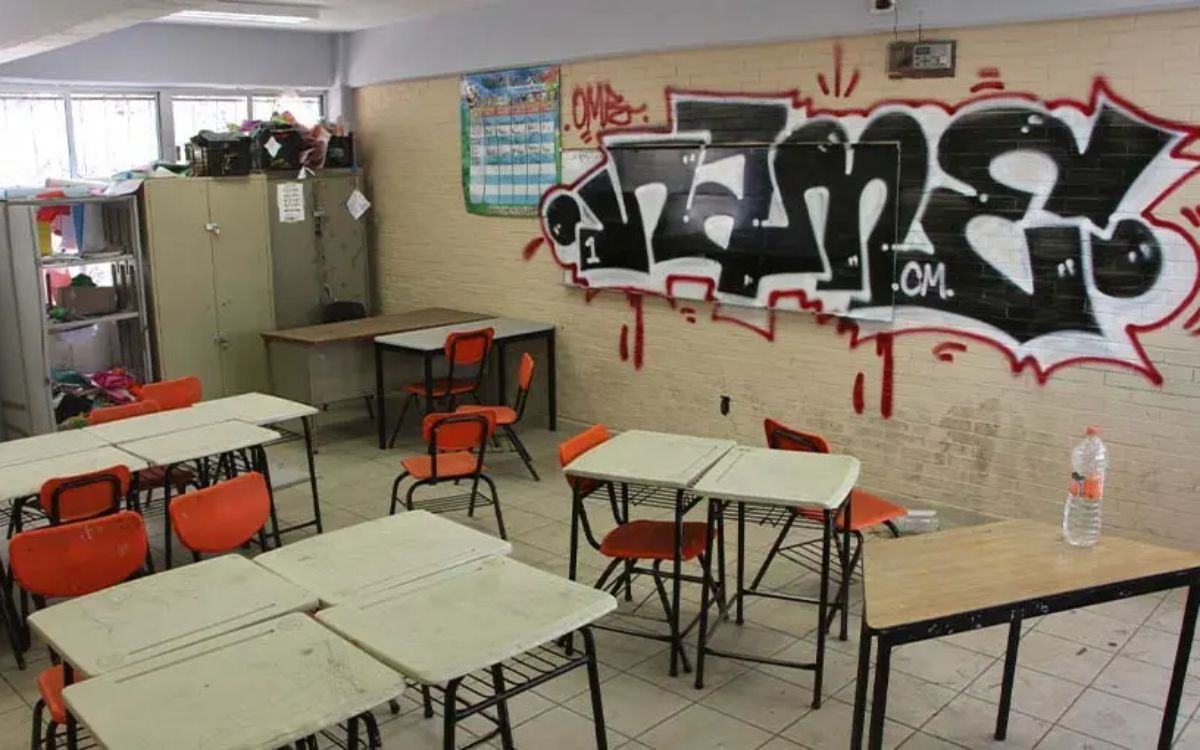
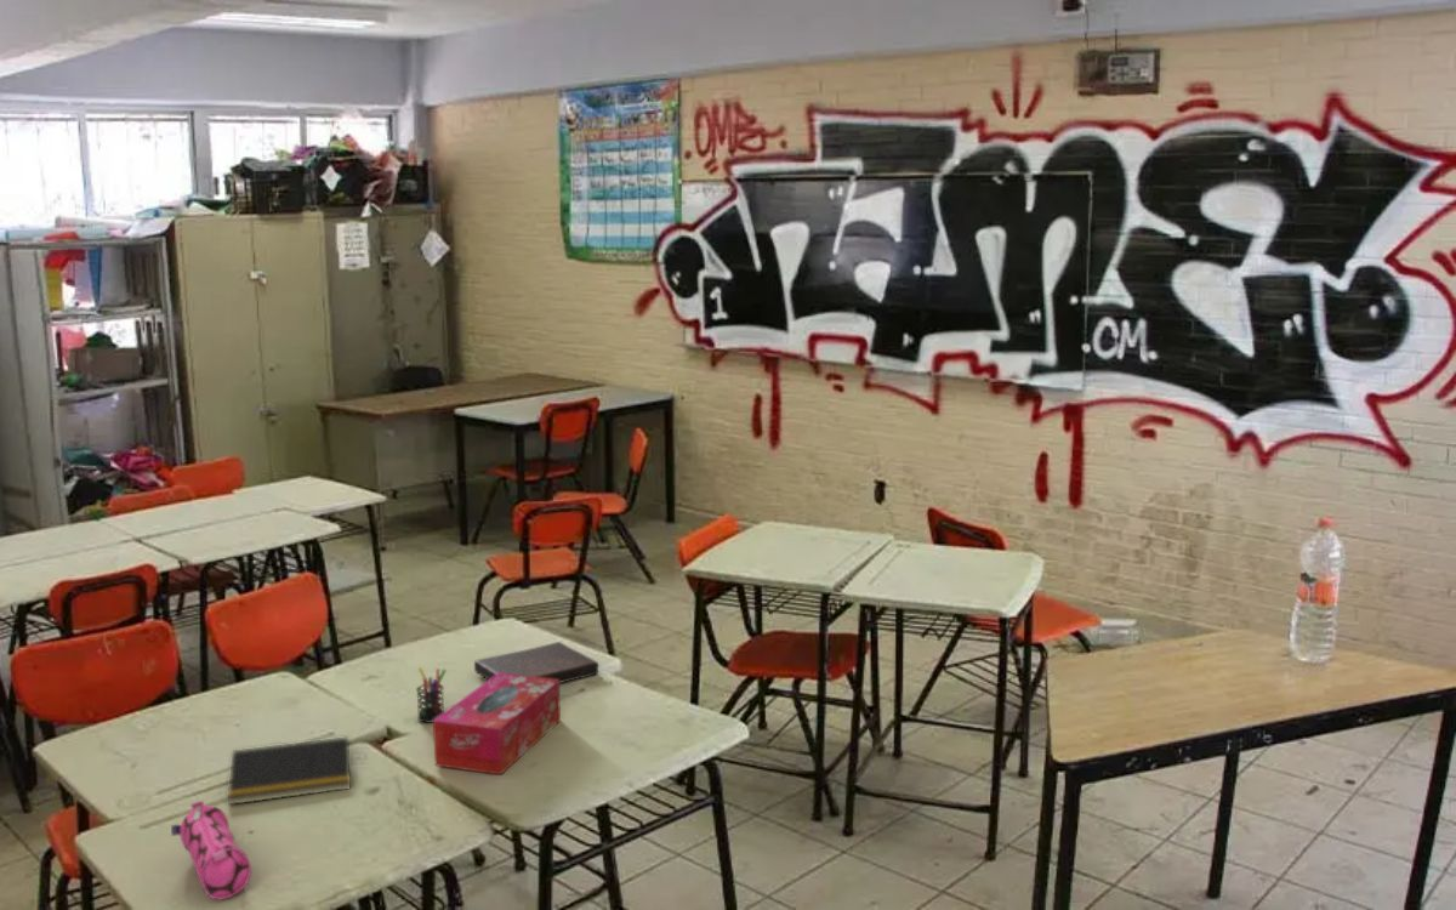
+ tissue box [432,672,562,777]
+ book [473,641,599,684]
+ pencil case [170,800,252,900]
+ notepad [227,735,352,806]
+ pen holder [415,666,448,724]
